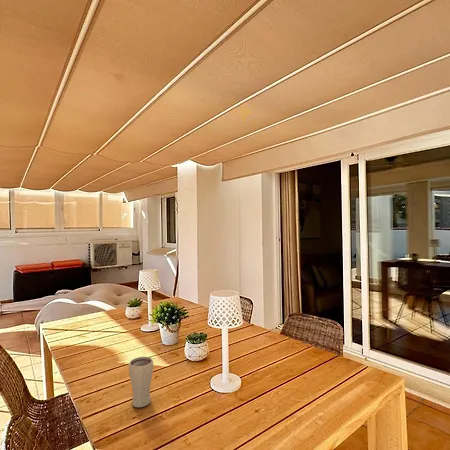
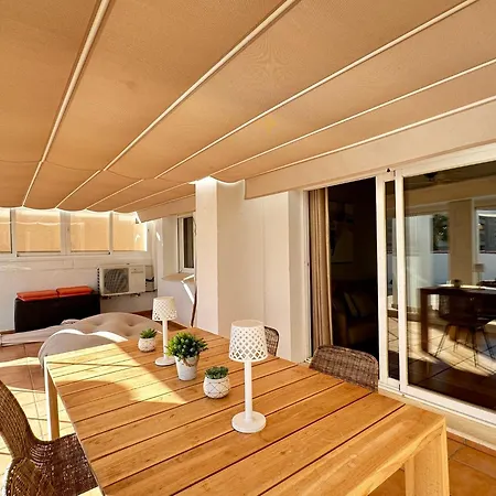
- drinking glass [128,356,154,408]
